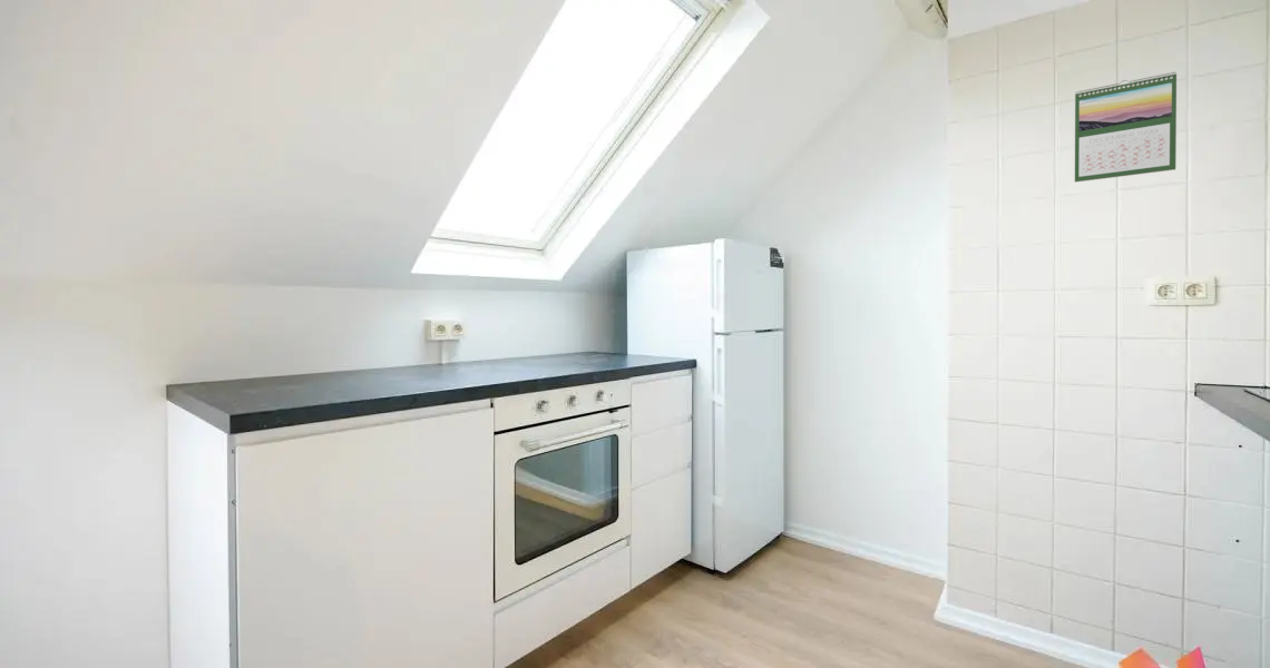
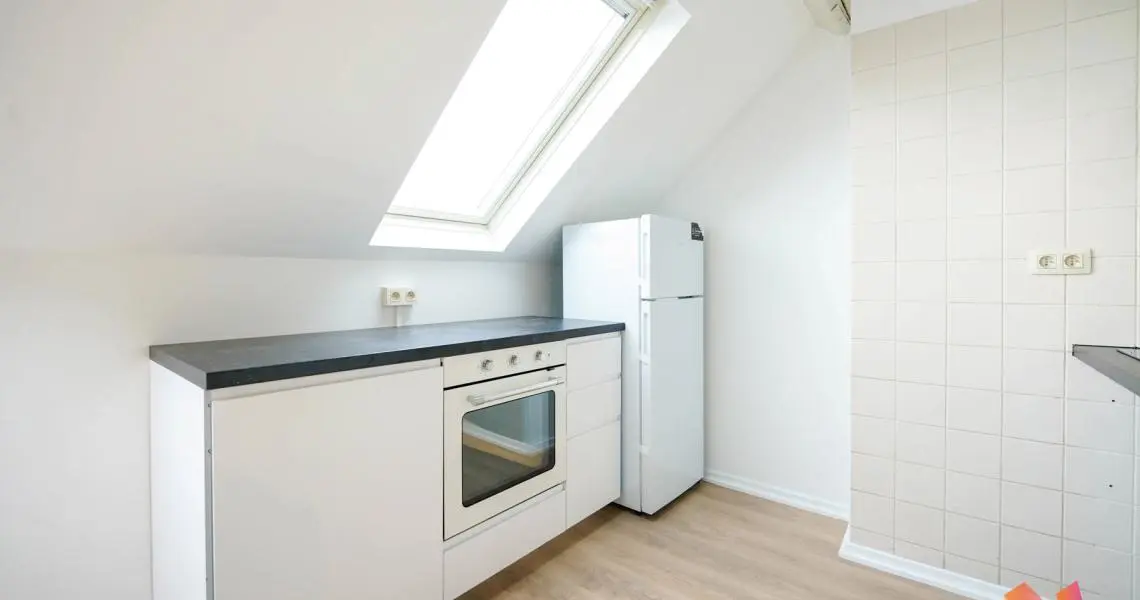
- calendar [1074,70,1178,184]
